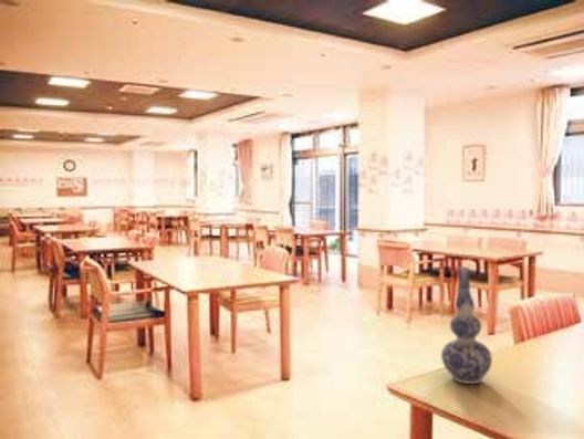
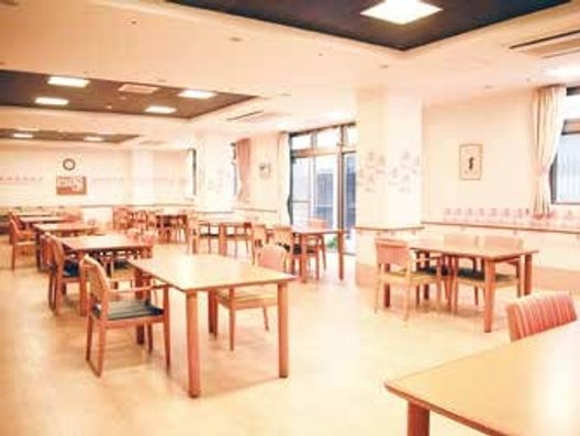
- vase [440,265,493,385]
